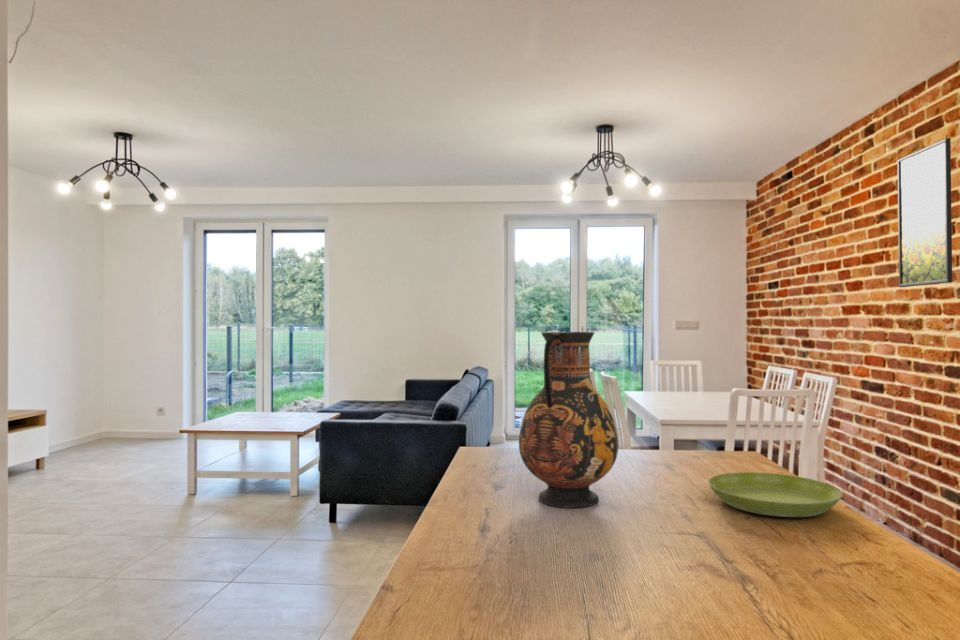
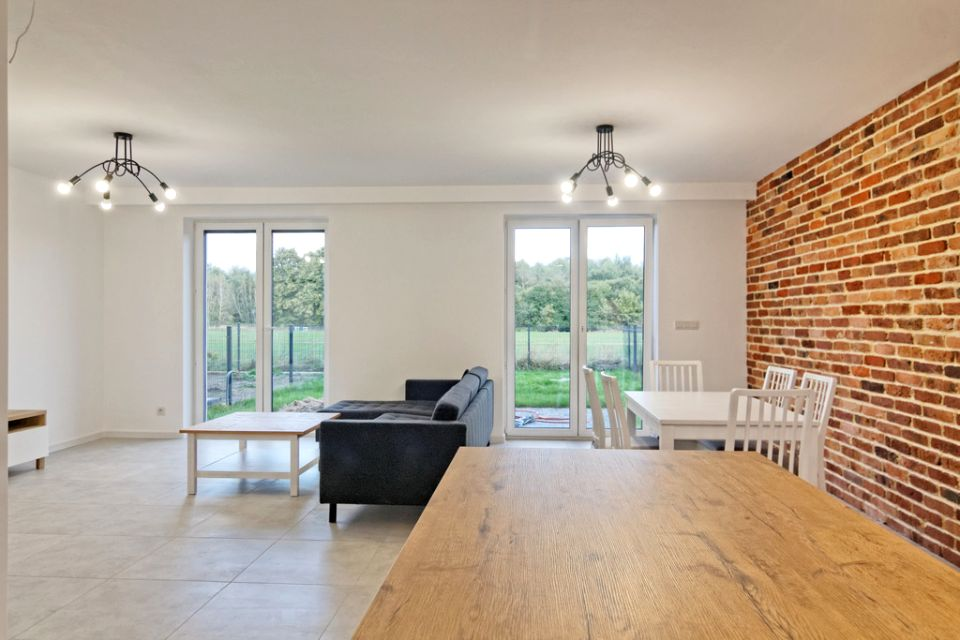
- saucer [707,471,843,518]
- vase [518,331,619,509]
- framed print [896,137,953,288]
